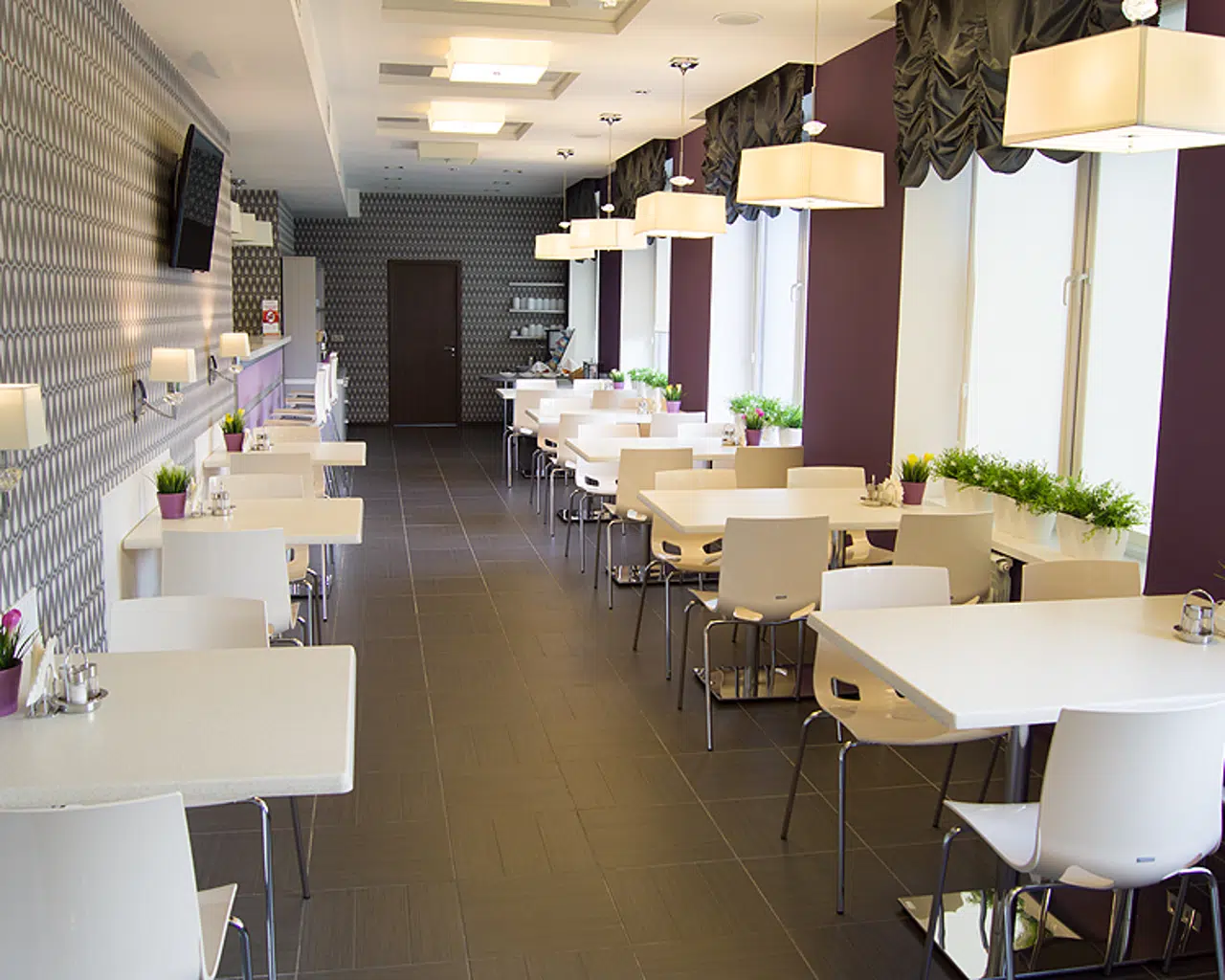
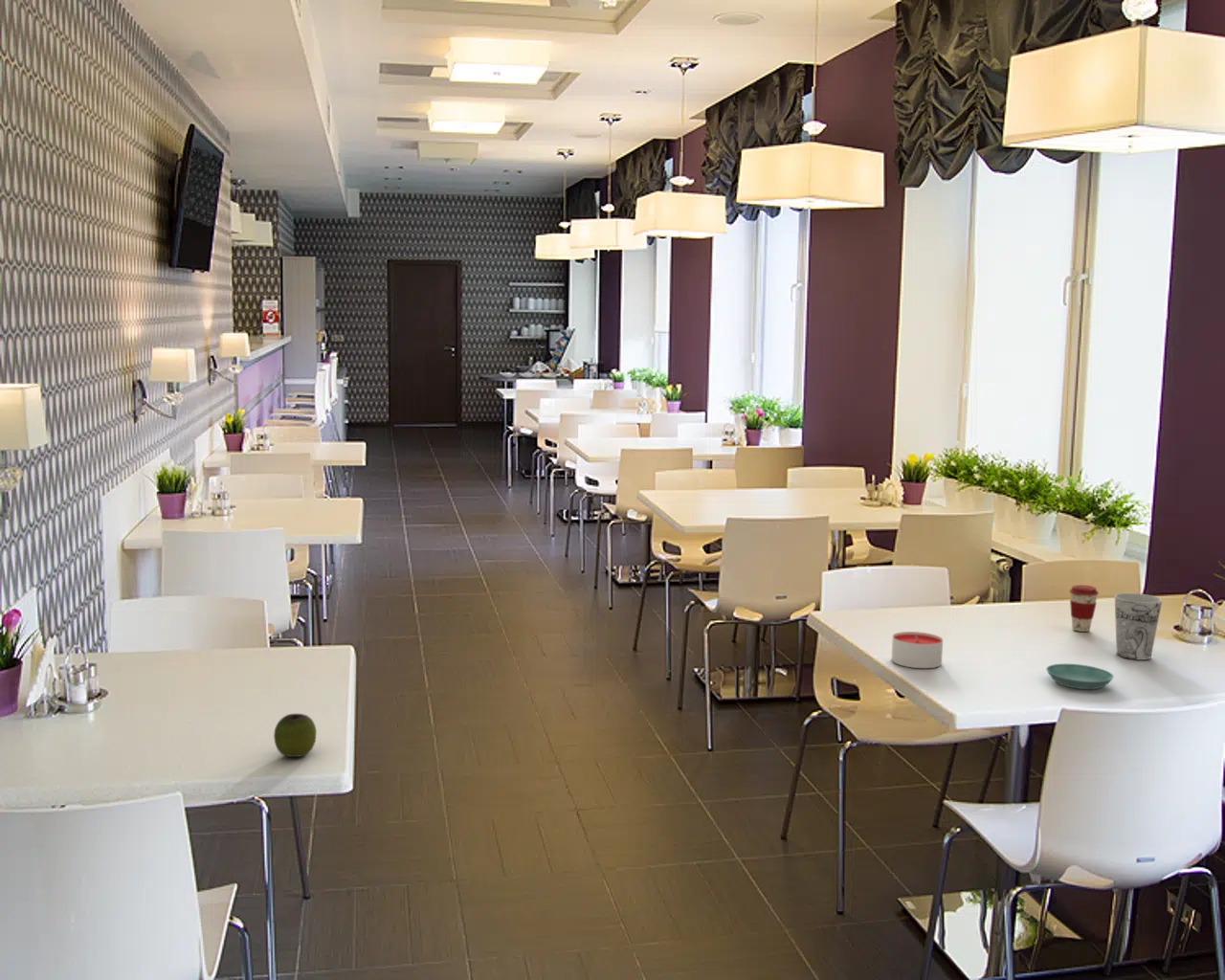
+ saucer [1045,663,1115,690]
+ cup [1114,592,1163,661]
+ coffee cup [1068,584,1100,633]
+ candle [890,631,944,669]
+ apple [273,713,317,758]
